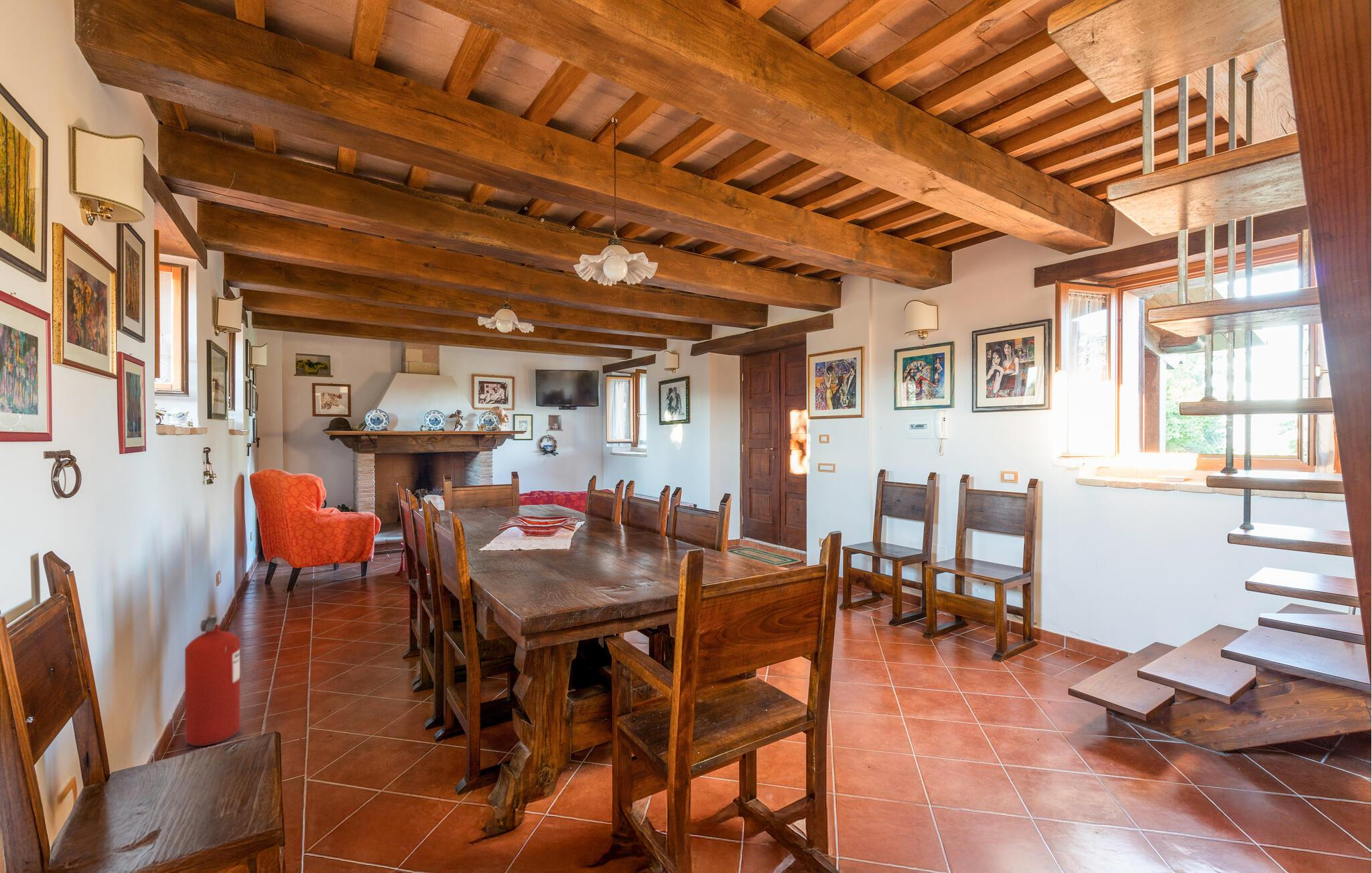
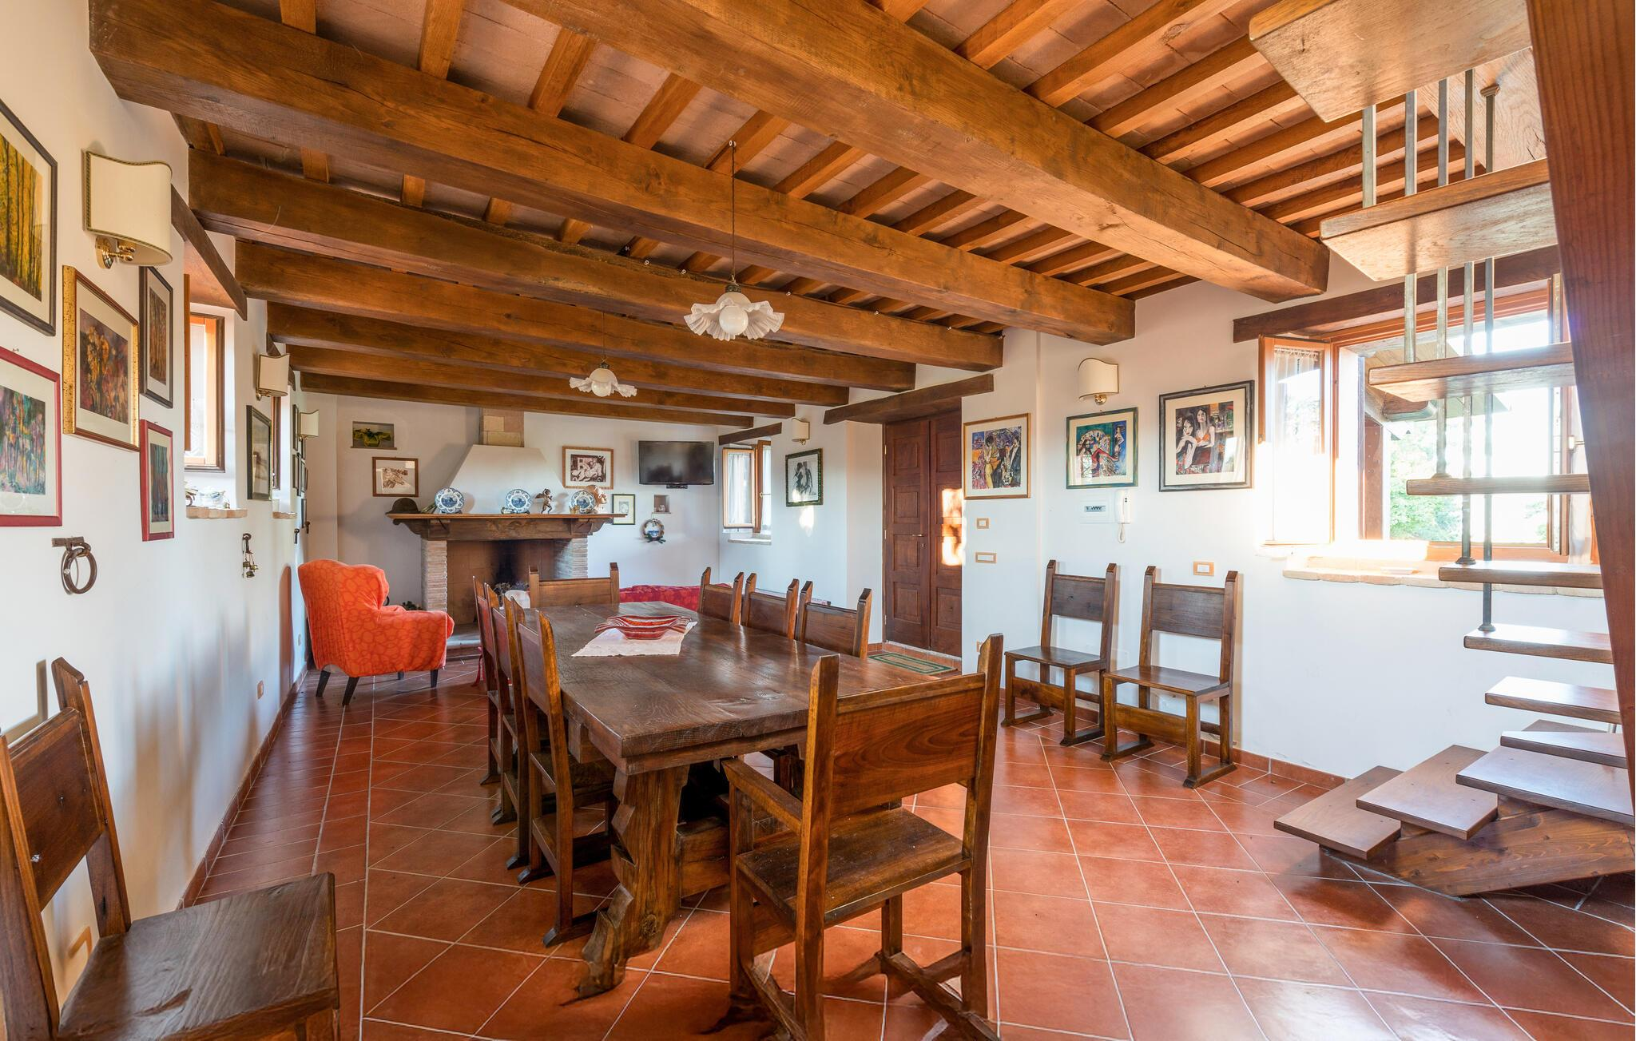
- fire extinguisher [184,614,241,747]
